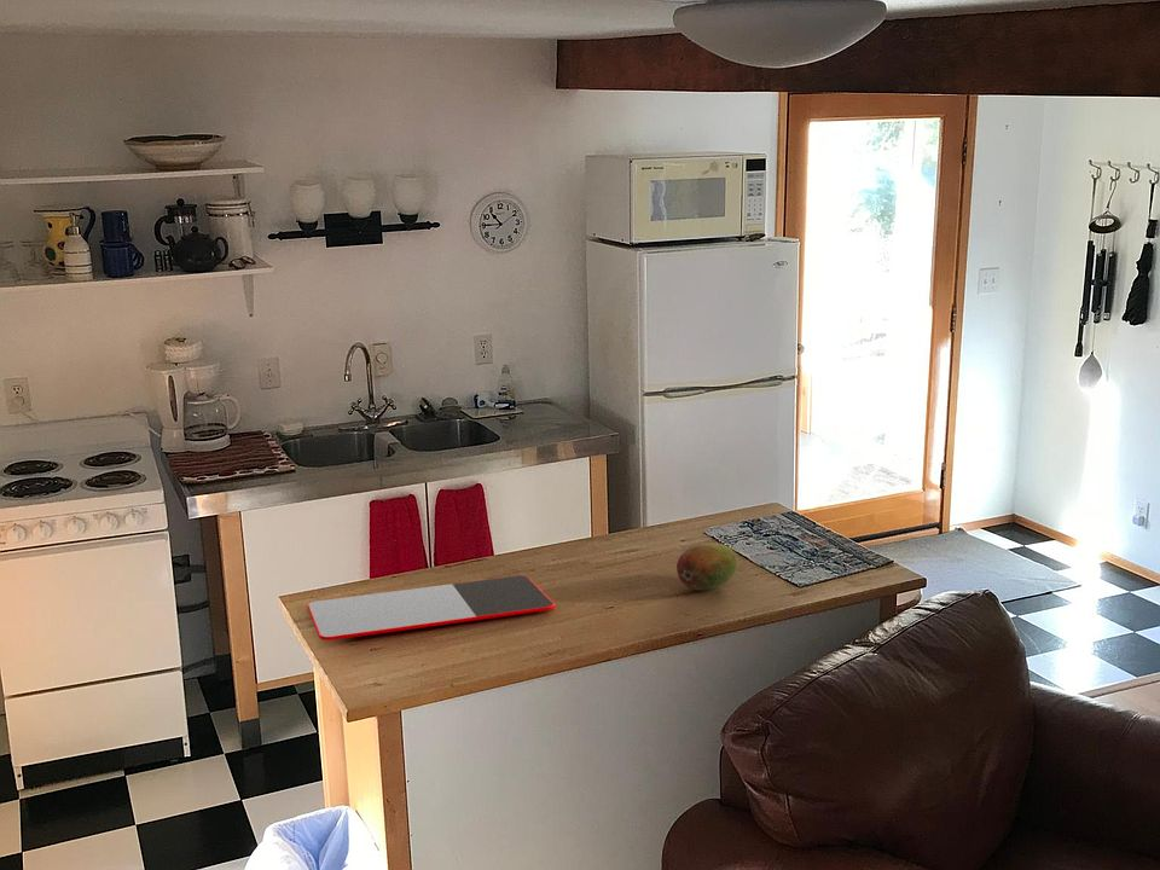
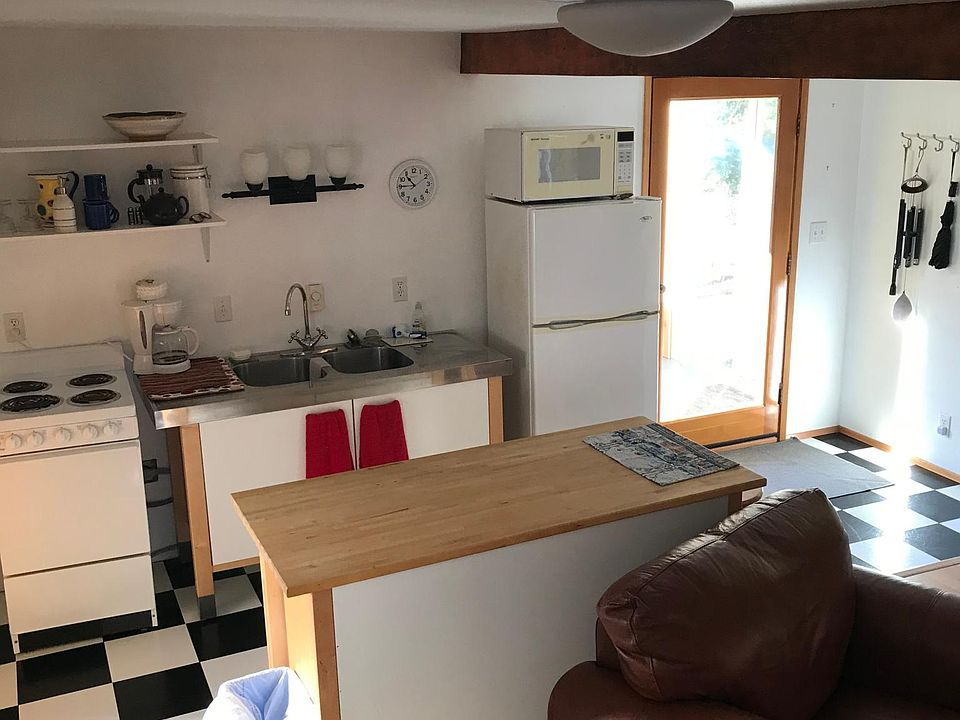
- fruit [675,541,738,592]
- cutting board [306,574,556,642]
